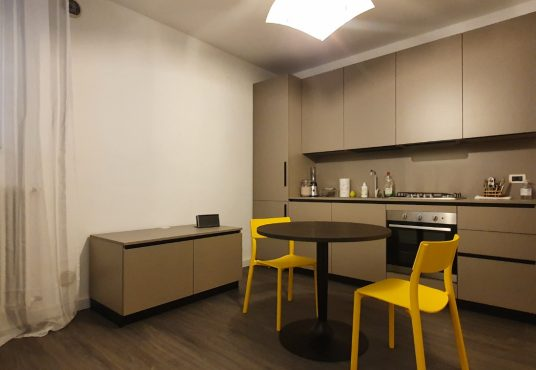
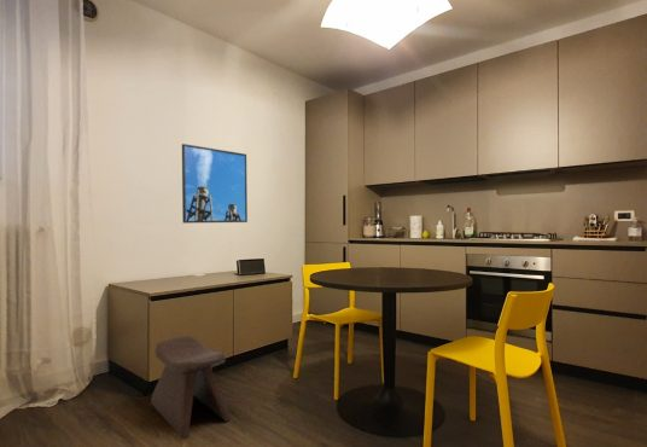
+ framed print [181,143,249,225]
+ stool [150,335,232,441]
